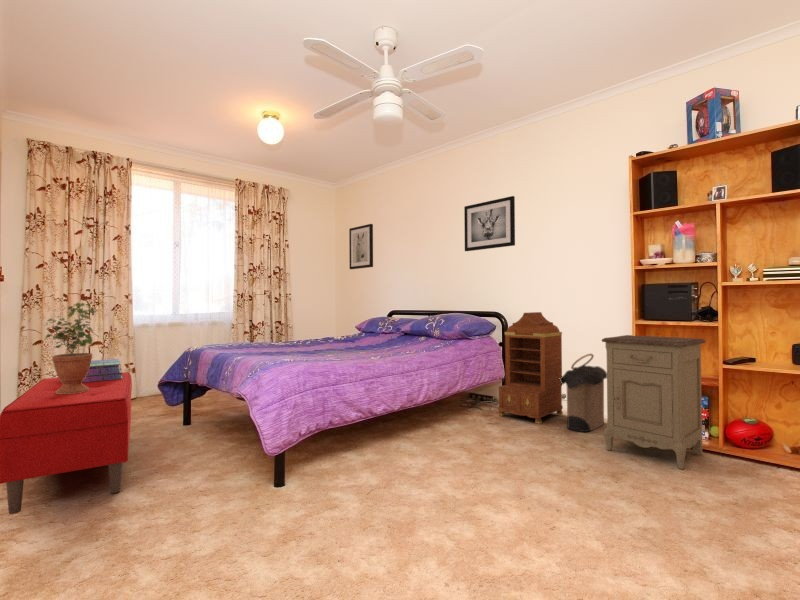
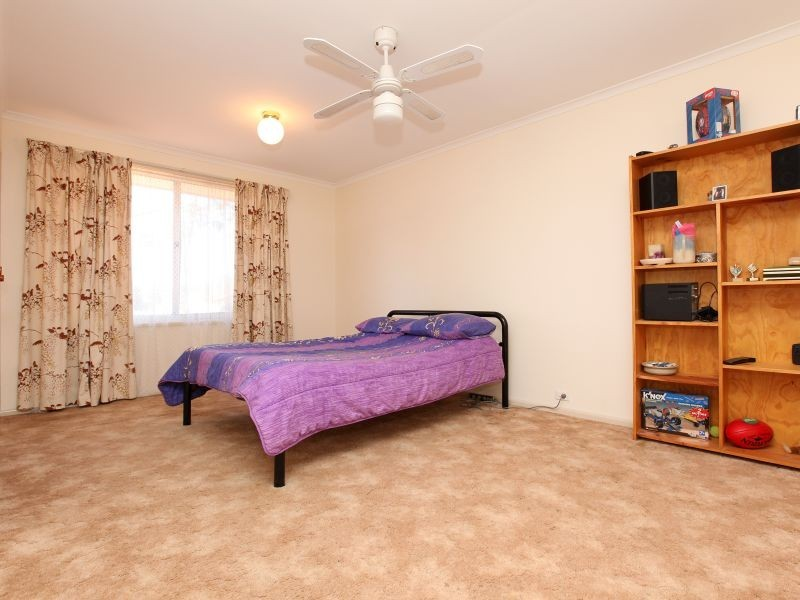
- wall art [348,223,374,270]
- stack of books [82,358,124,383]
- cabinet [497,311,564,425]
- potted plant [42,298,98,394]
- laundry hamper [559,353,607,433]
- wall art [463,195,516,252]
- nightstand [601,334,707,470]
- bench [0,371,133,515]
